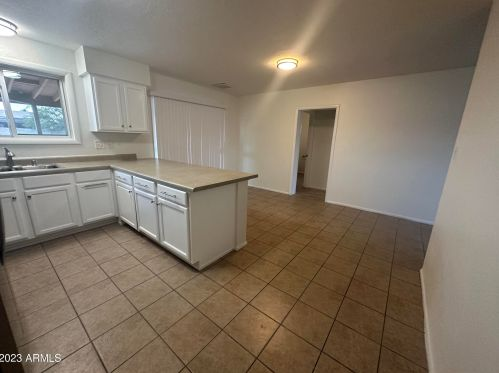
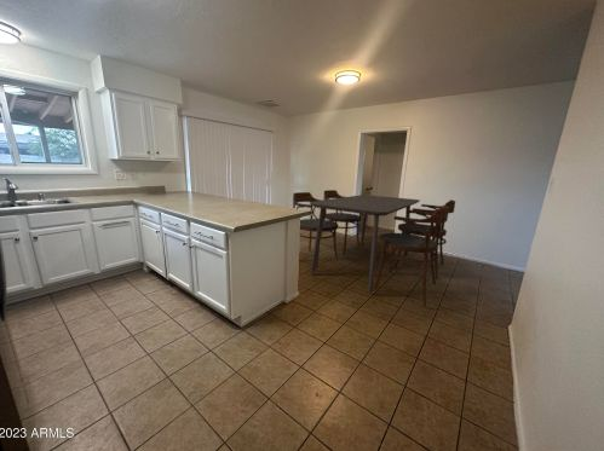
+ dining table with chairs [292,189,456,308]
